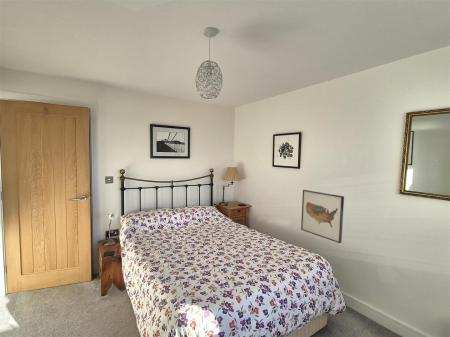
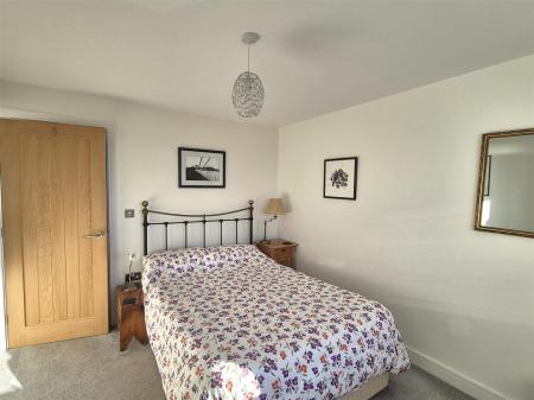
- wall art [300,189,345,244]
